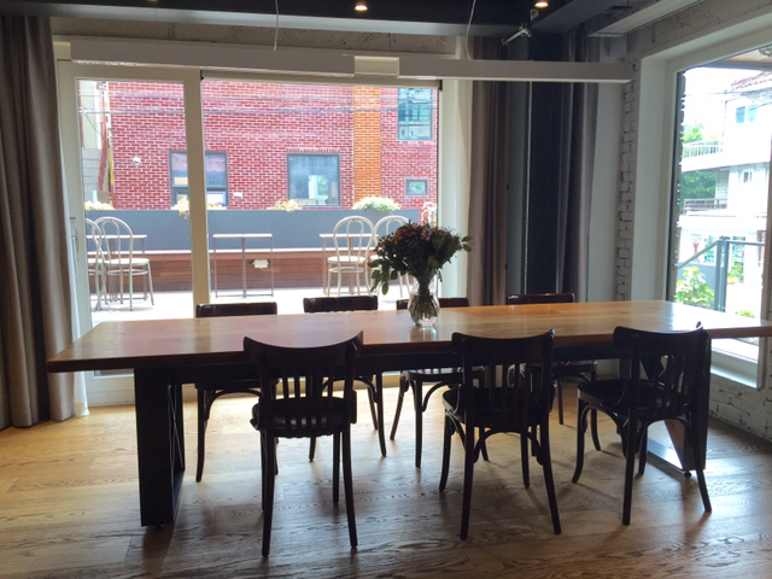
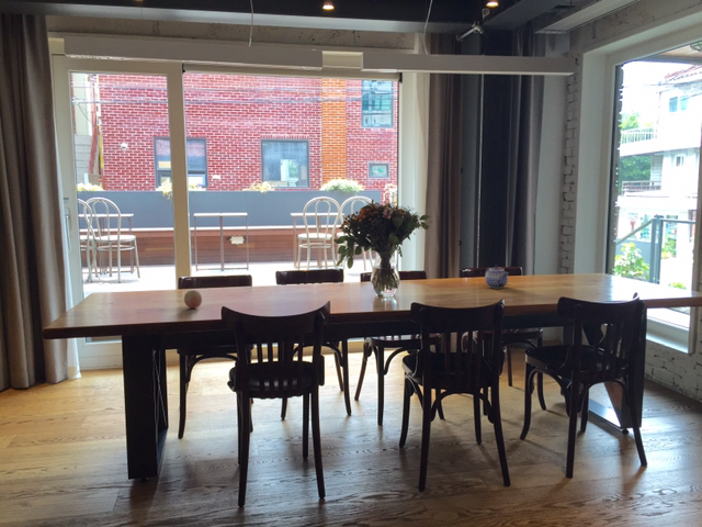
+ fruit [183,289,203,310]
+ teapot [484,265,509,289]
